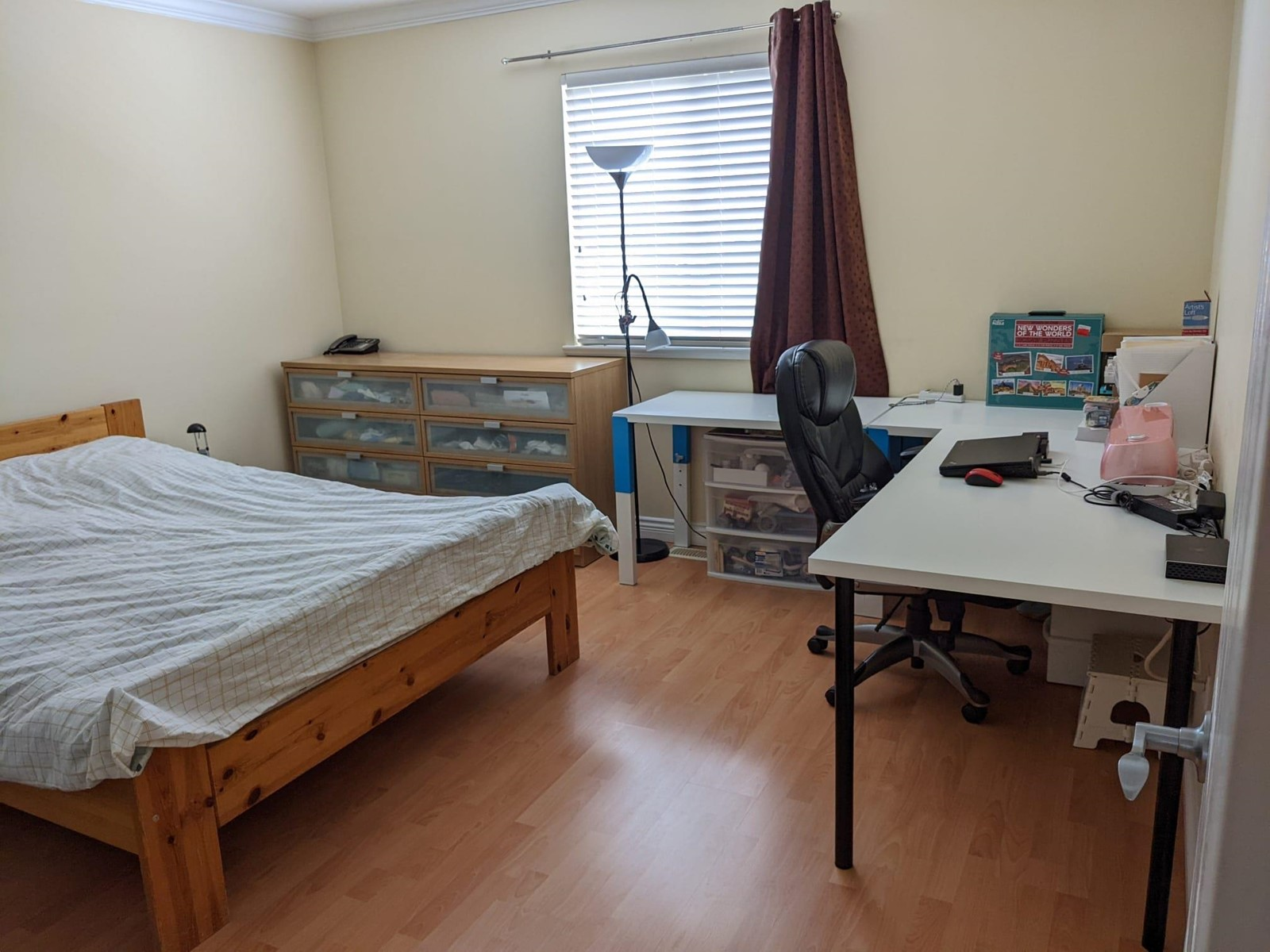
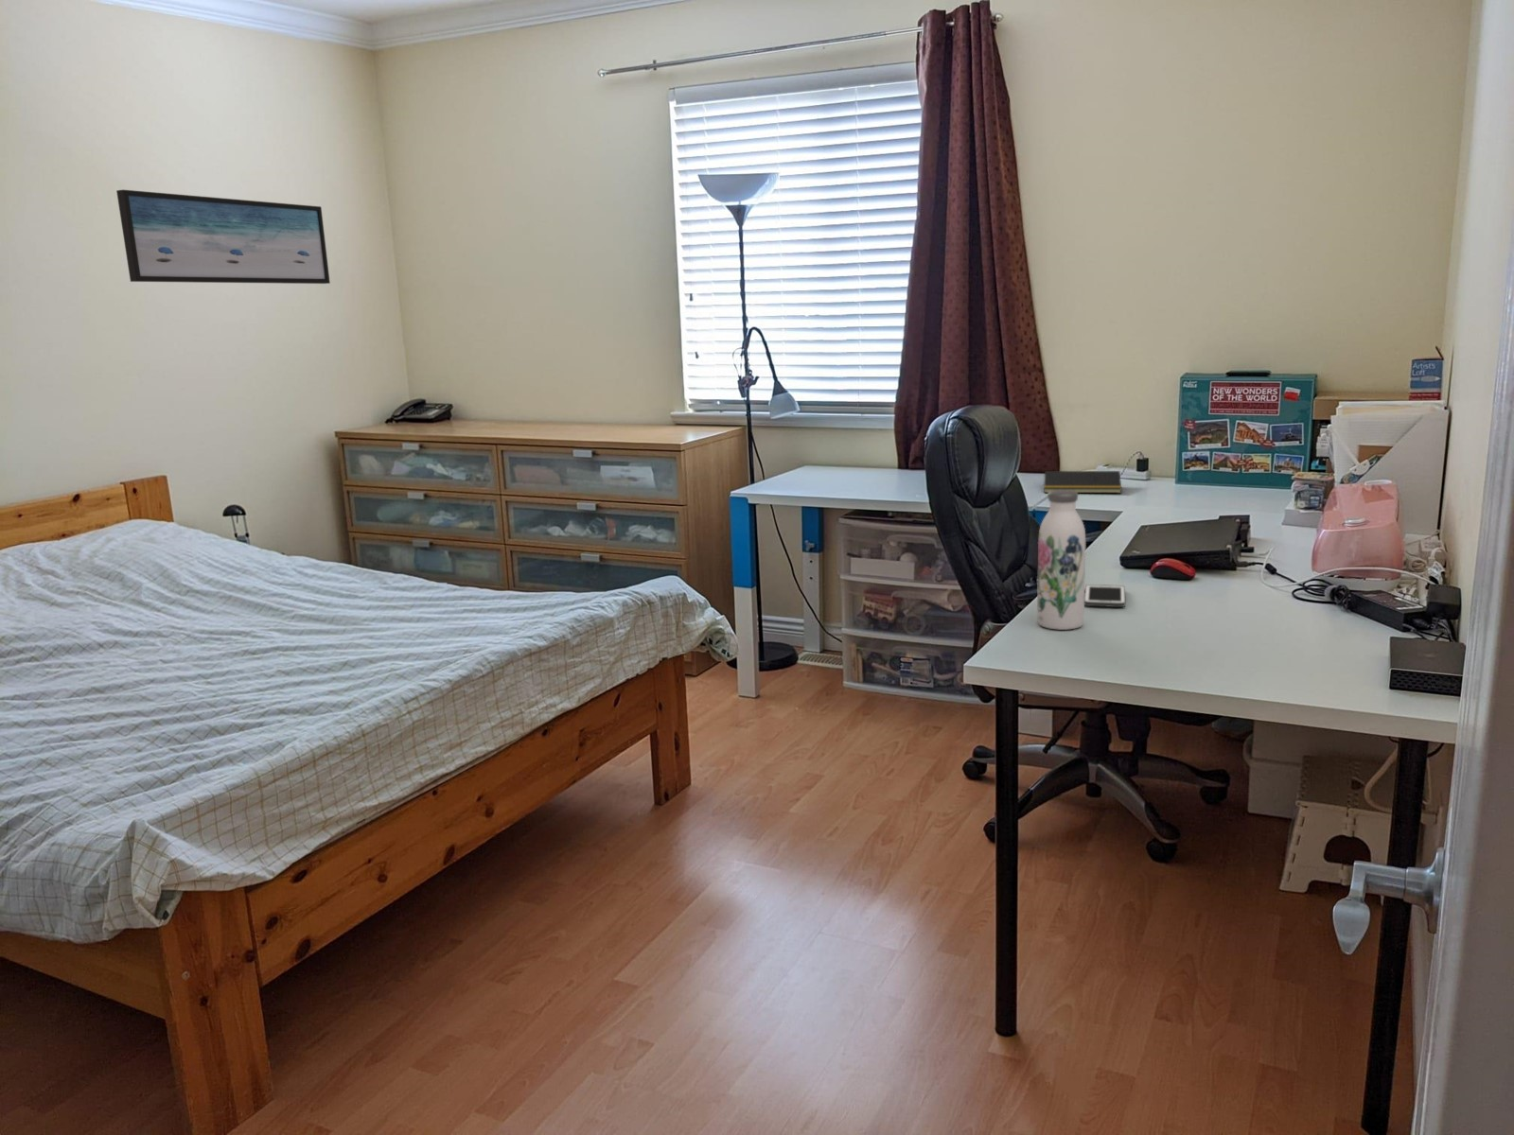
+ wall art [116,190,331,285]
+ notepad [1042,470,1122,494]
+ water bottle [1036,490,1086,631]
+ cell phone [1085,583,1127,608]
